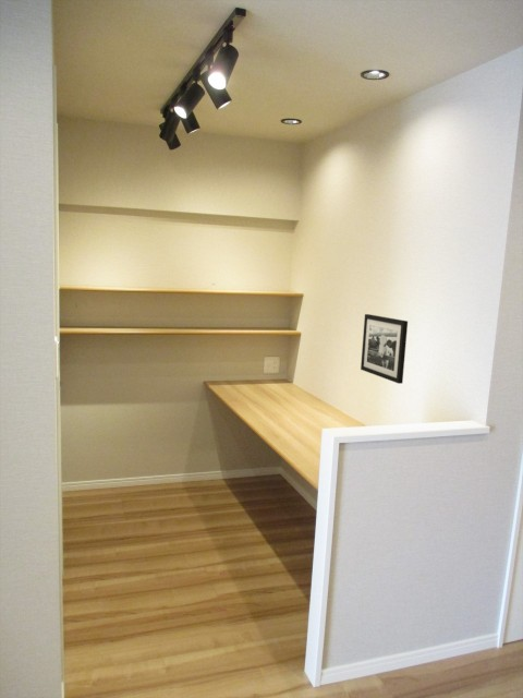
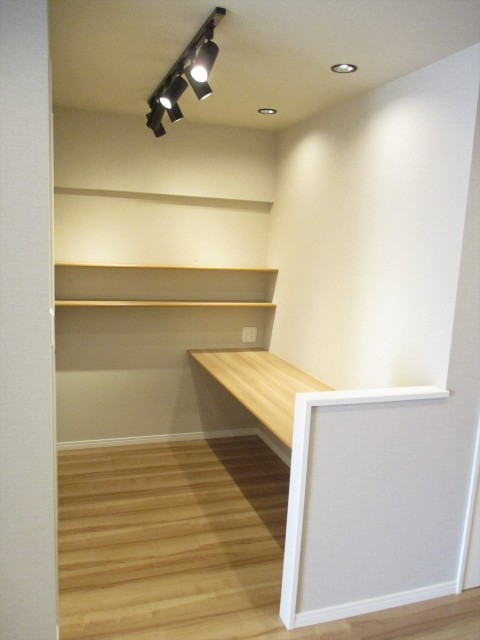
- picture frame [360,313,409,385]
